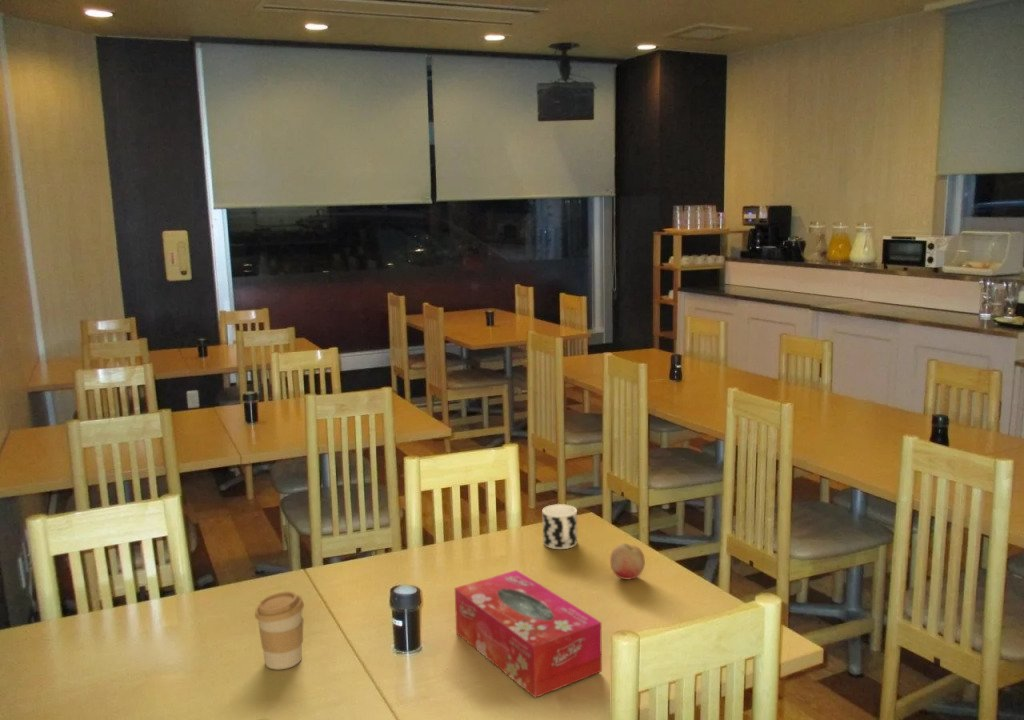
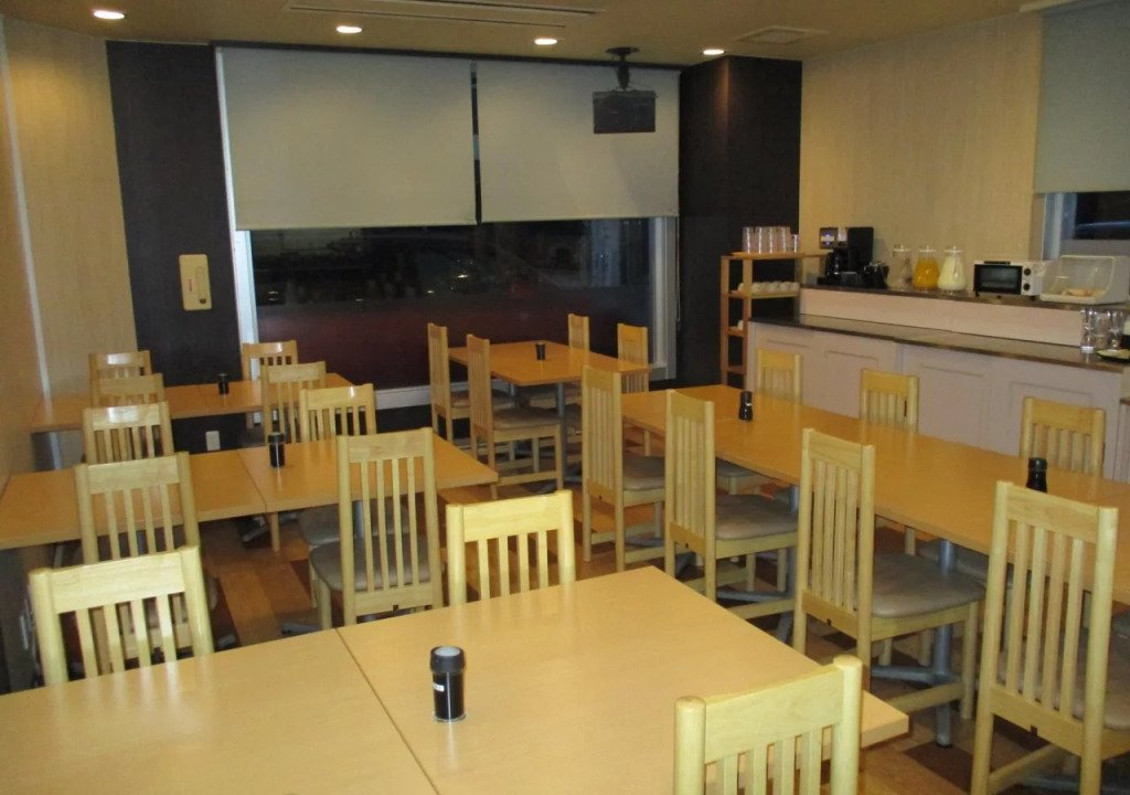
- cup [542,503,578,550]
- tissue box [454,569,603,699]
- fruit [609,542,646,580]
- coffee cup [254,590,305,670]
